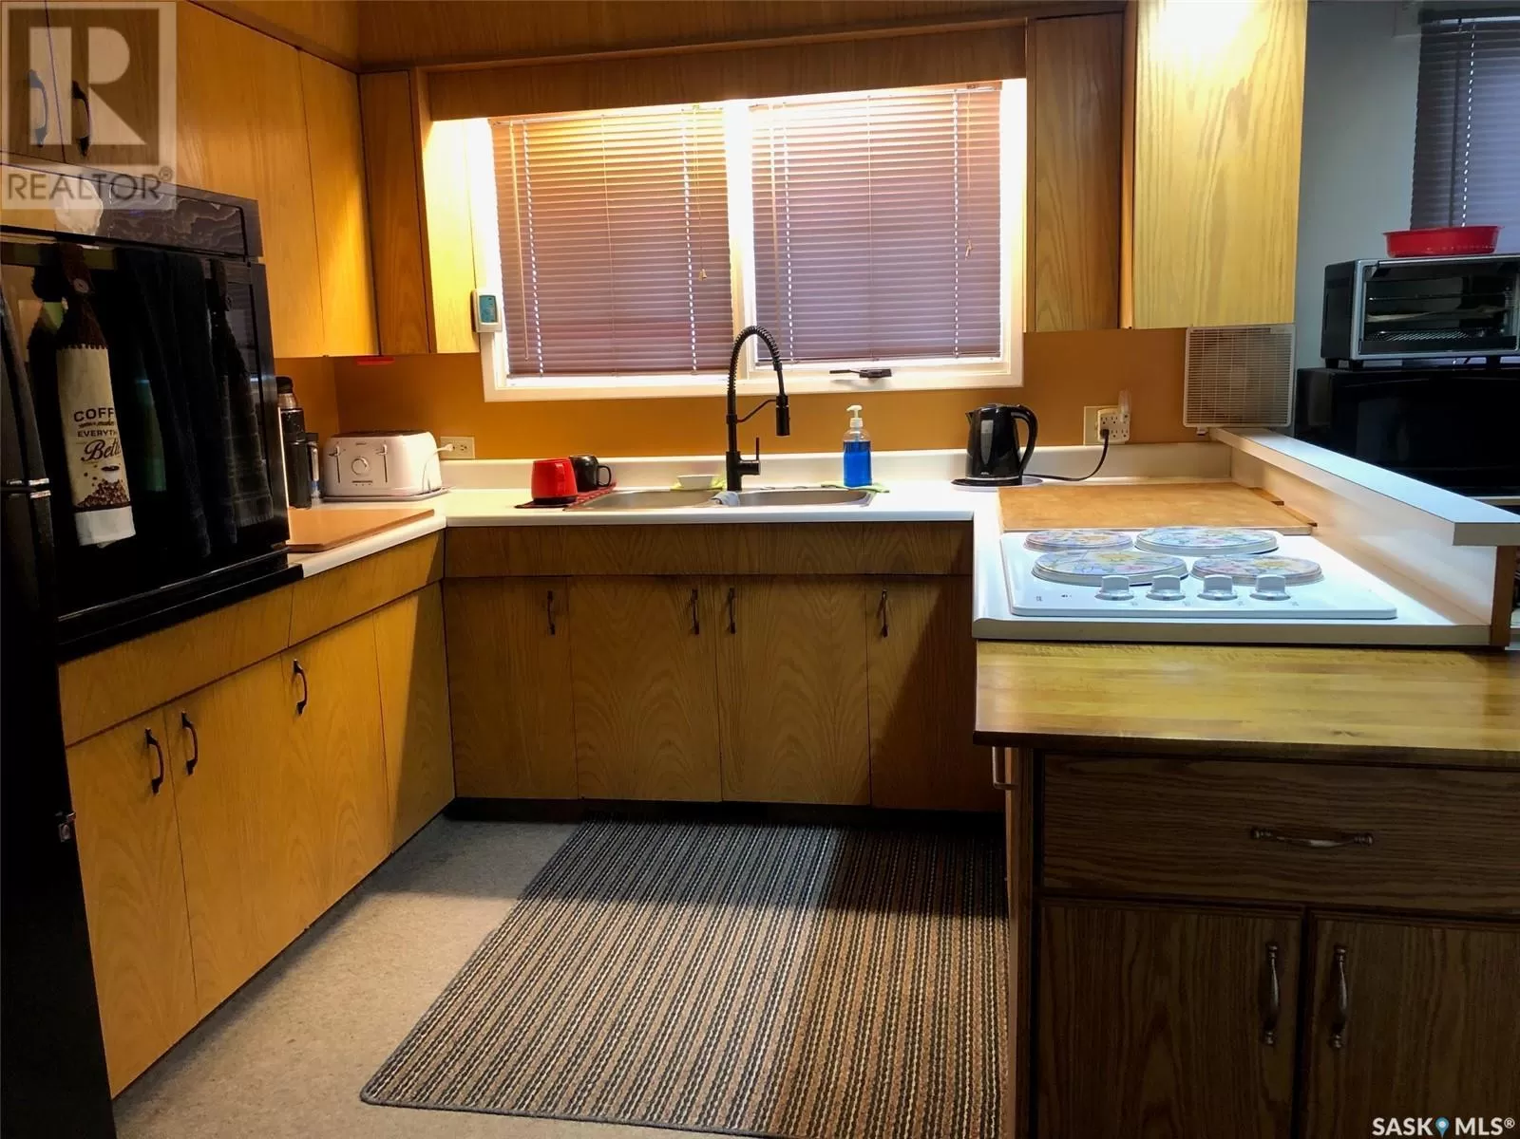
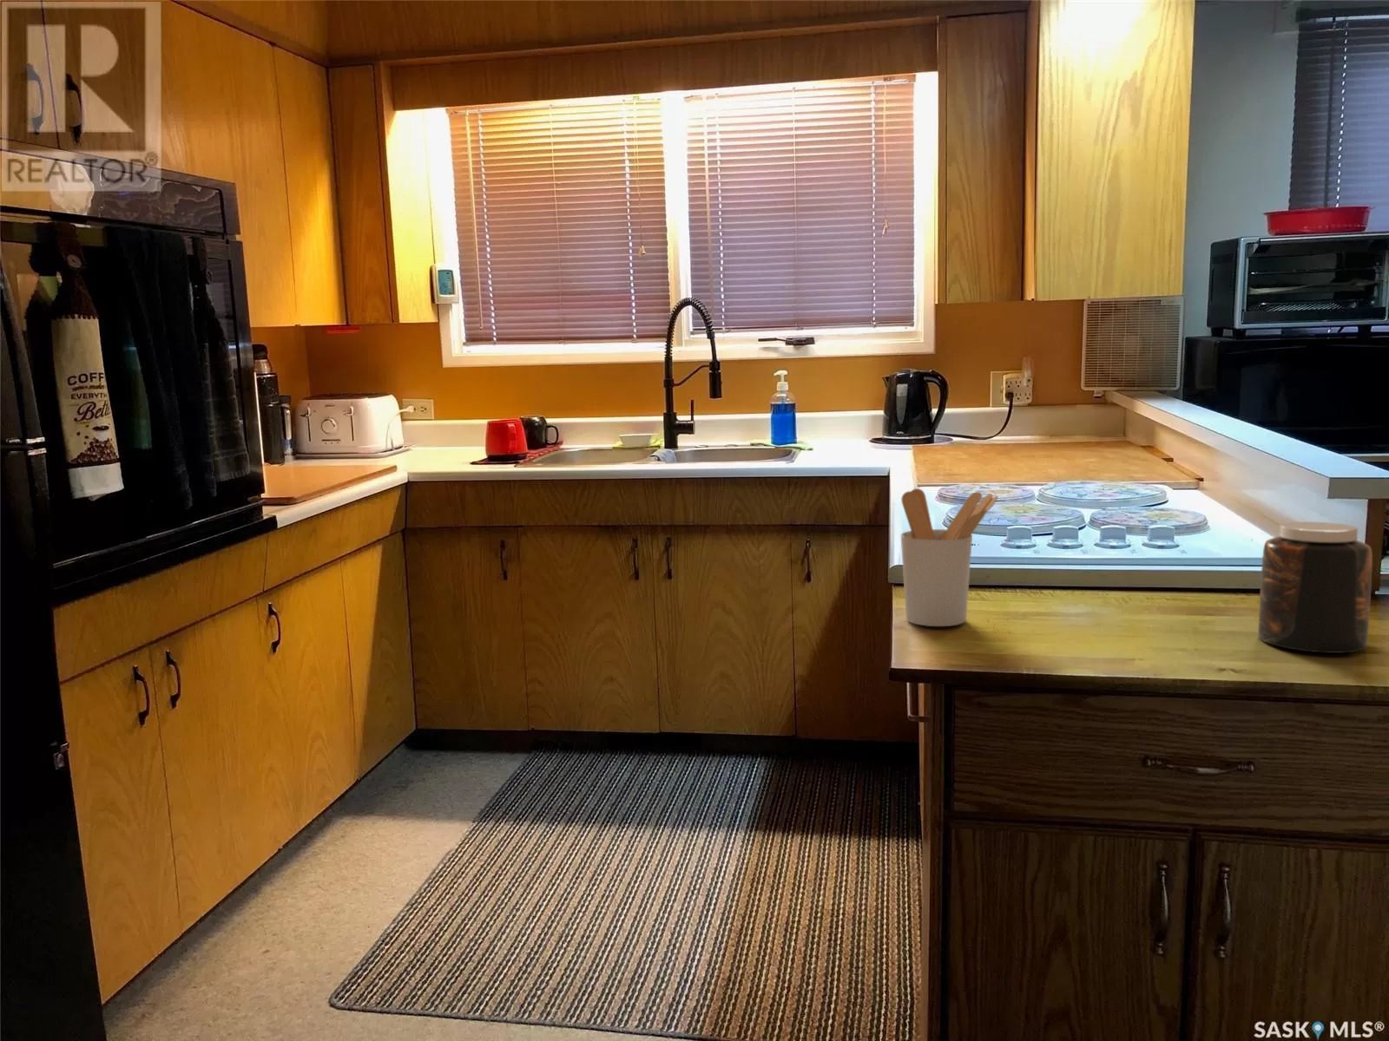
+ utensil holder [900,488,1000,628]
+ jar [1258,520,1374,654]
